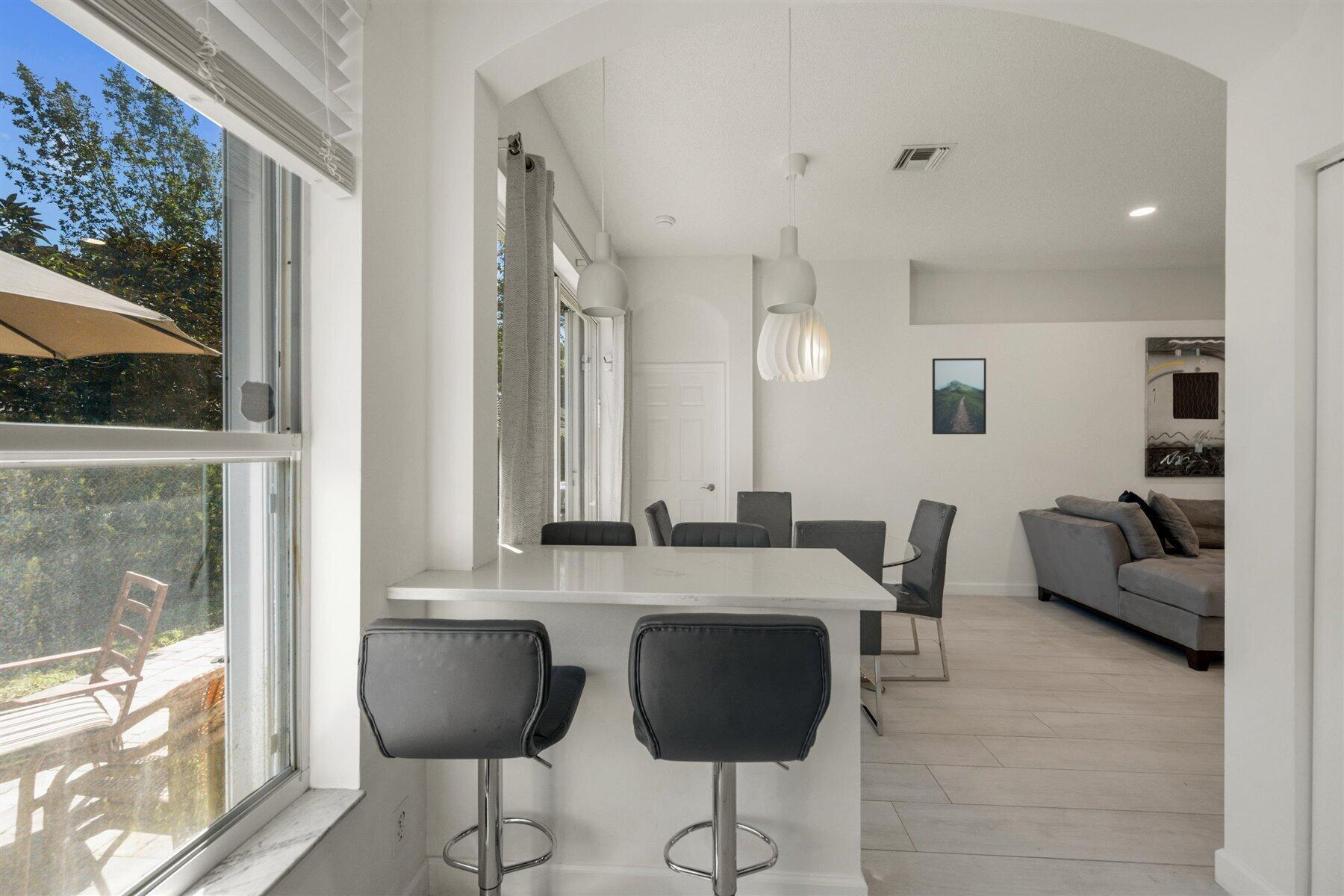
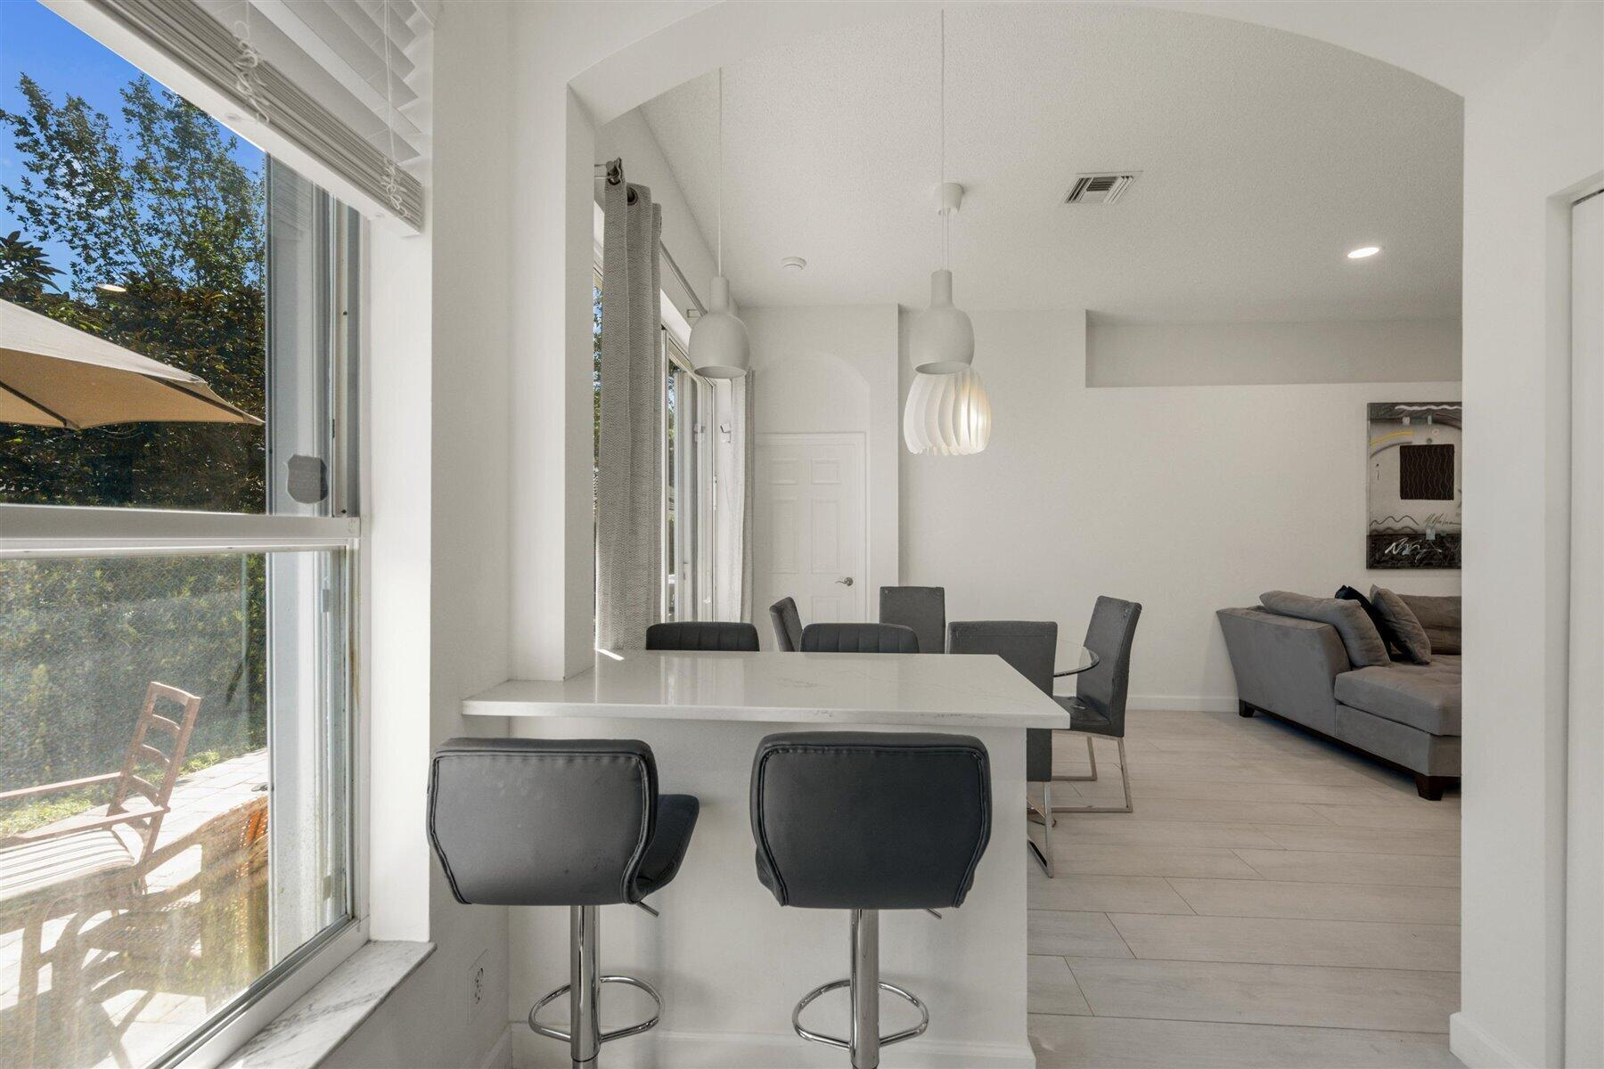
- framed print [932,358,987,435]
